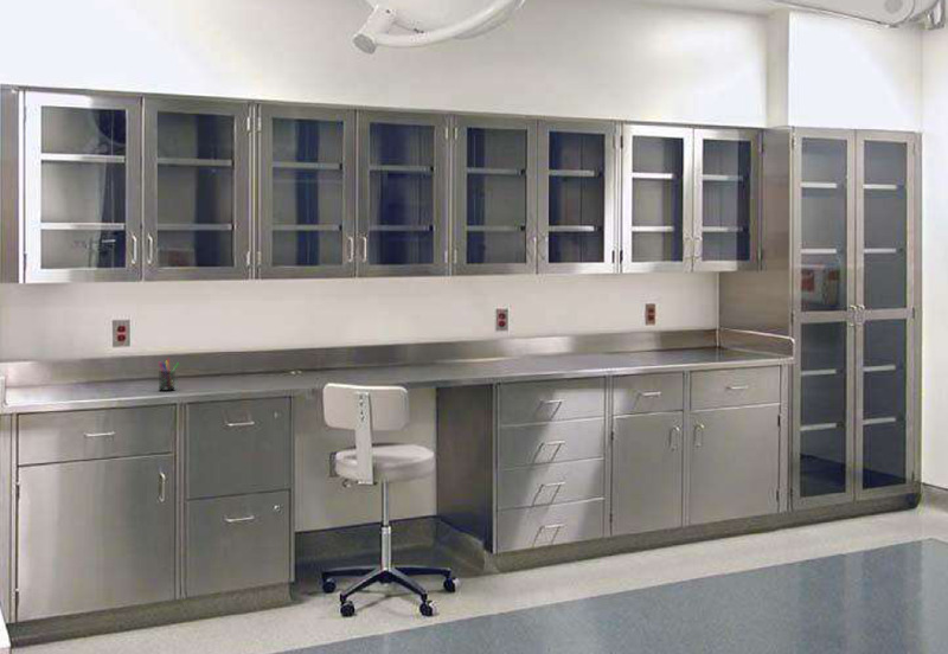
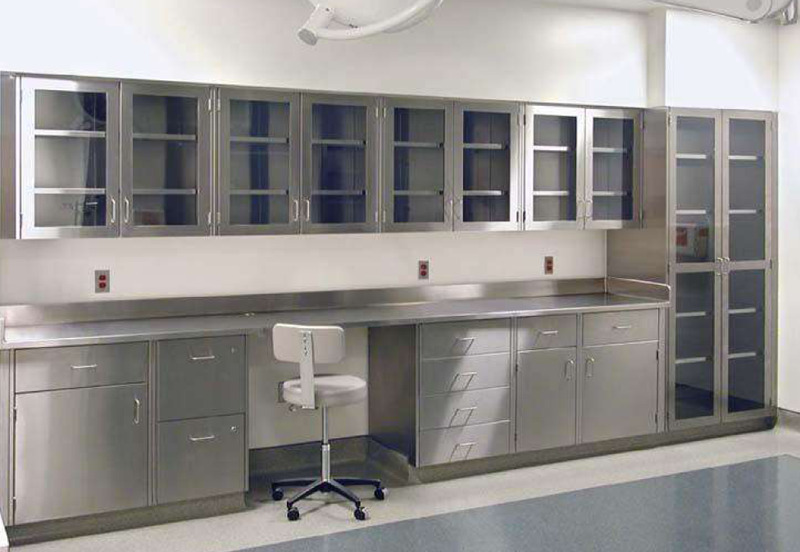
- pen holder [158,357,180,392]
